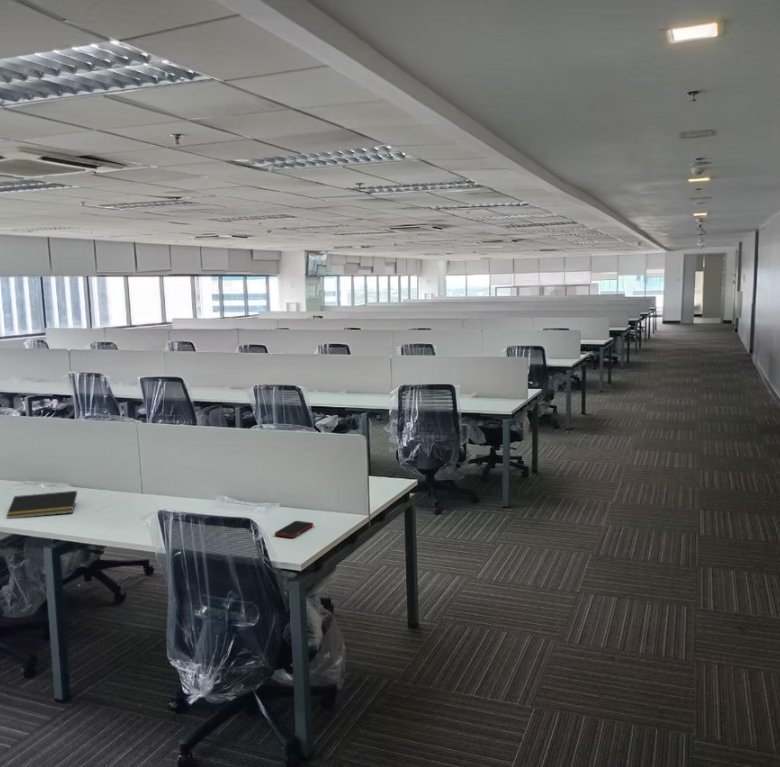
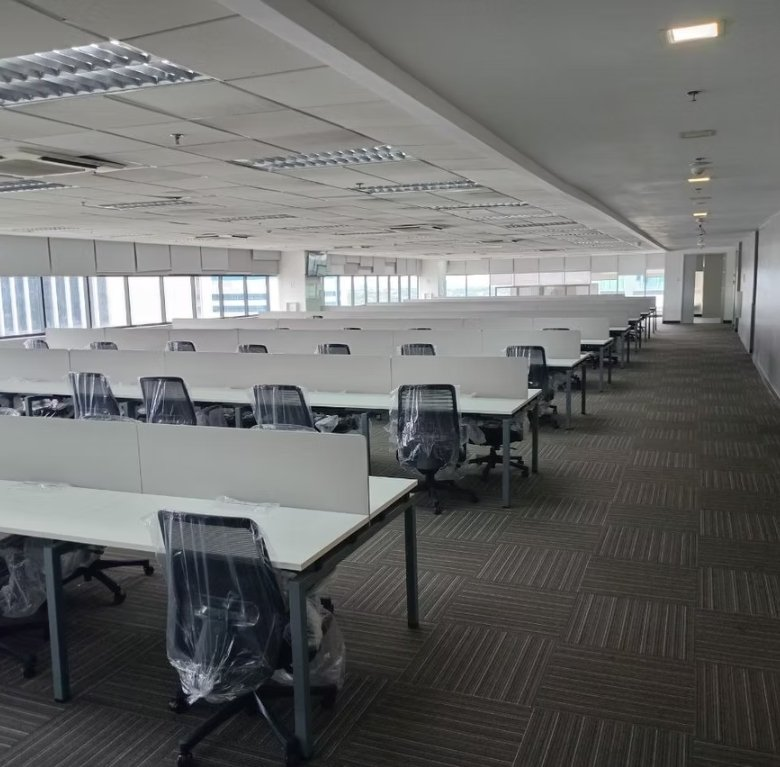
- cell phone [274,520,314,539]
- notepad [5,490,78,520]
